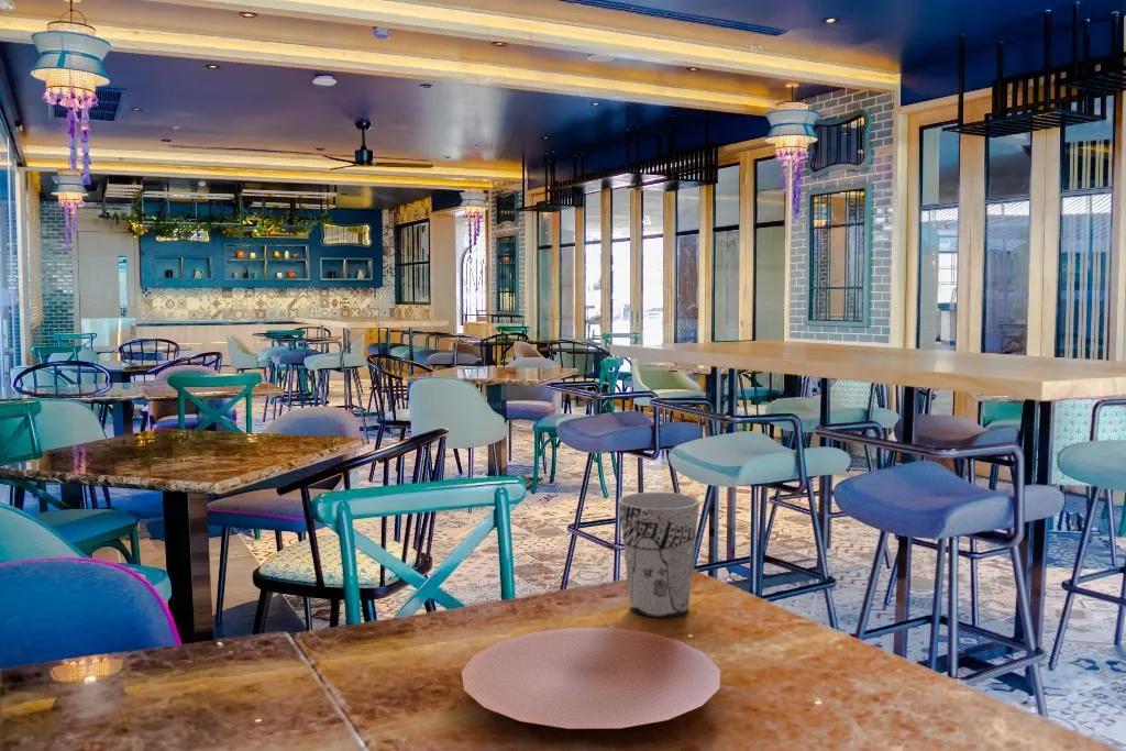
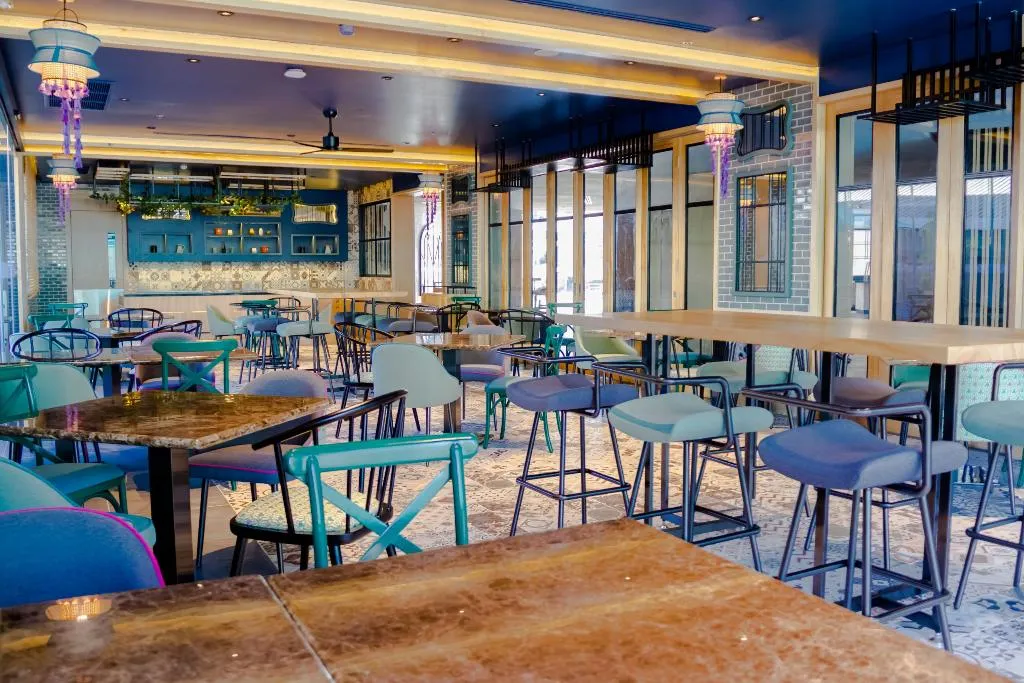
- cup [618,492,700,618]
- plate [461,626,721,730]
